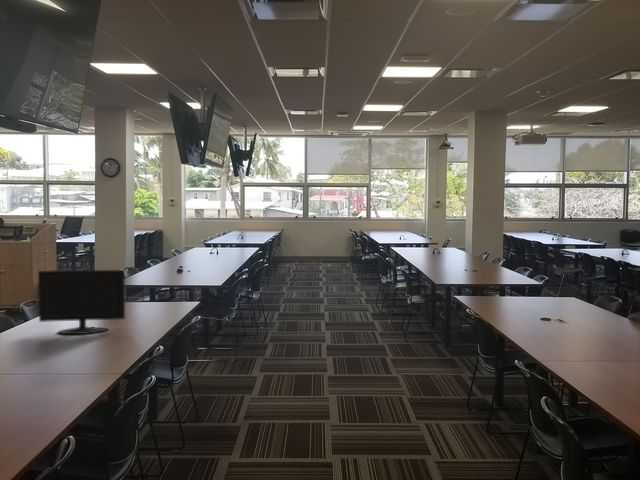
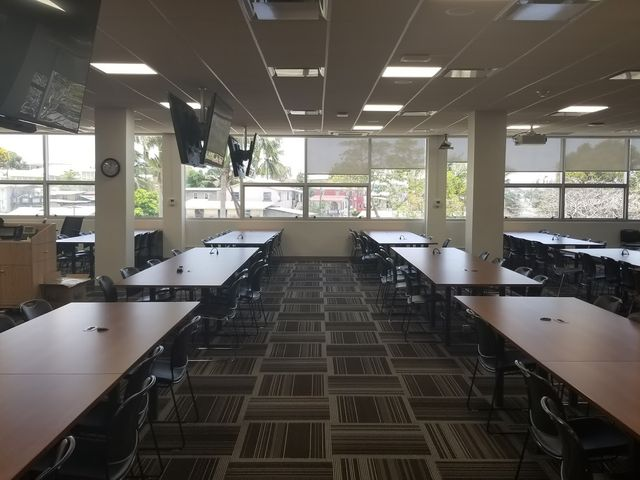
- computer monitor [37,269,126,335]
